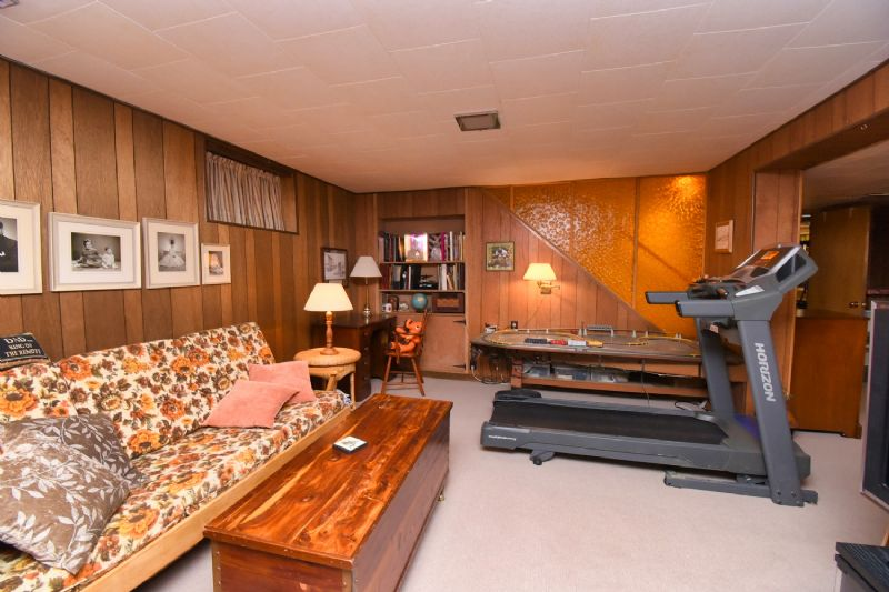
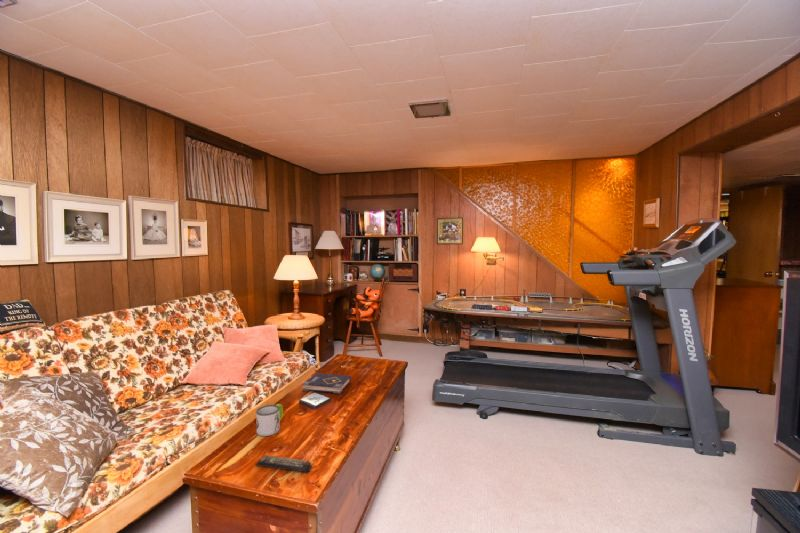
+ remote control [254,454,313,473]
+ mug [255,403,284,437]
+ book [301,372,352,395]
